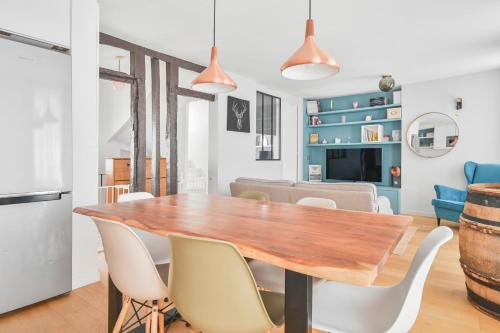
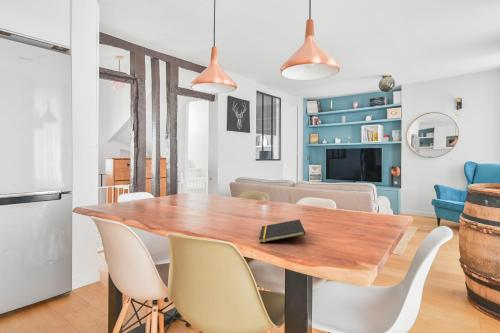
+ notepad [258,218,306,244]
